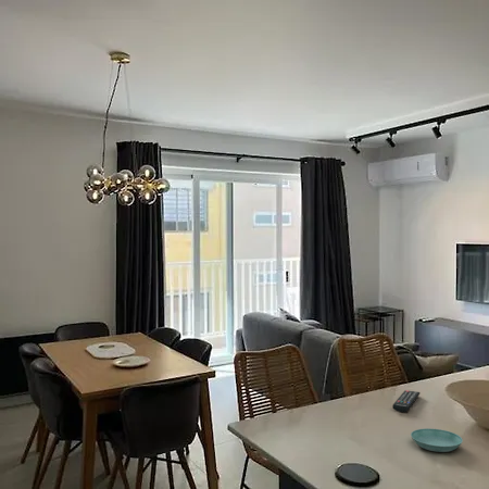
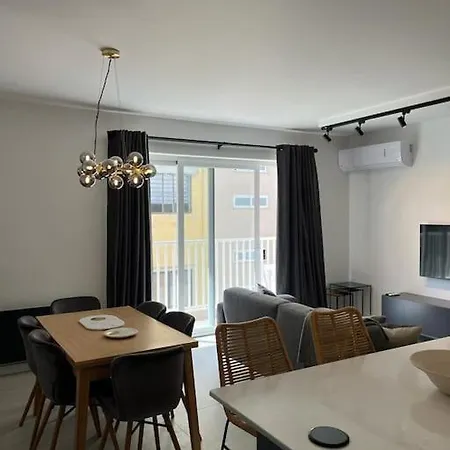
- remote control [391,389,421,413]
- saucer [410,427,464,453]
